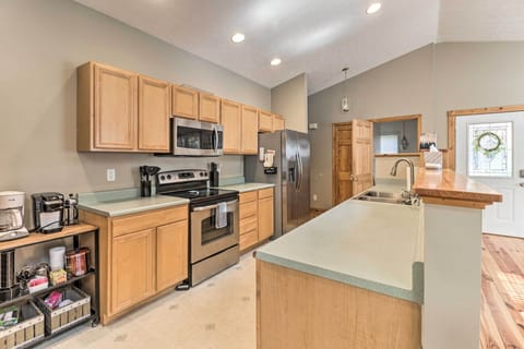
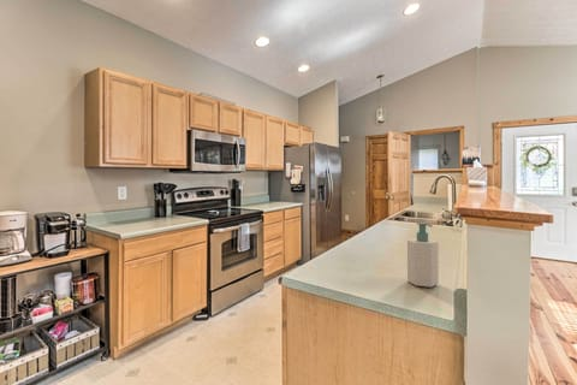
+ soap bottle [406,221,440,289]
